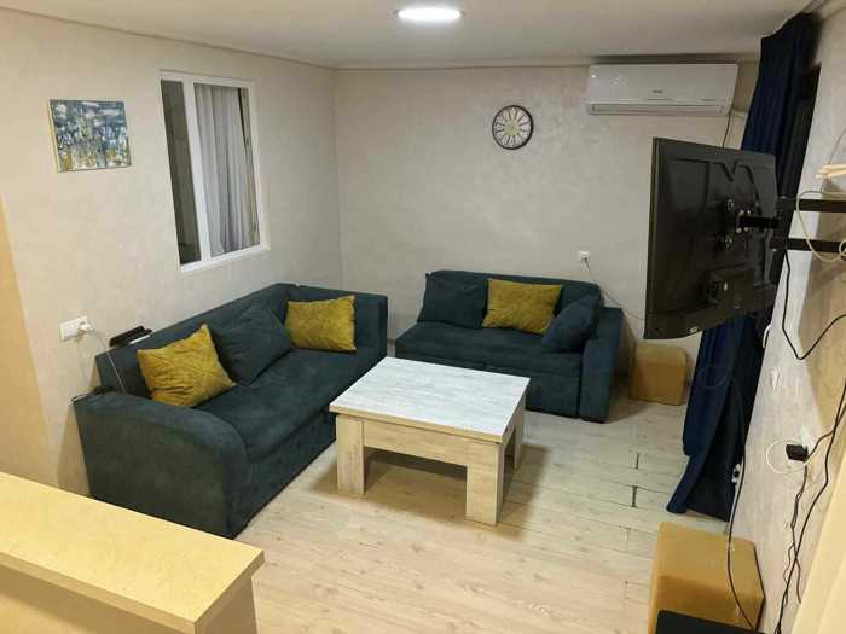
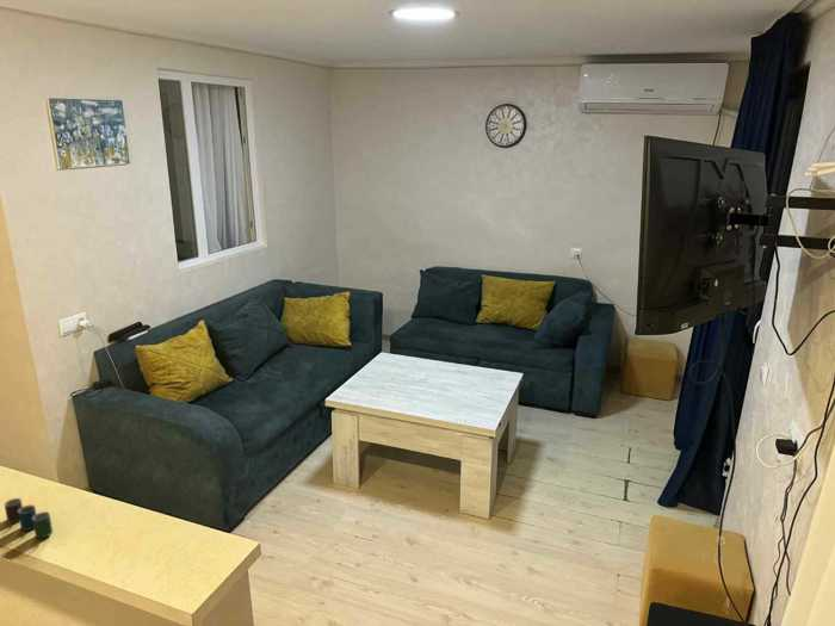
+ cup [4,497,54,539]
